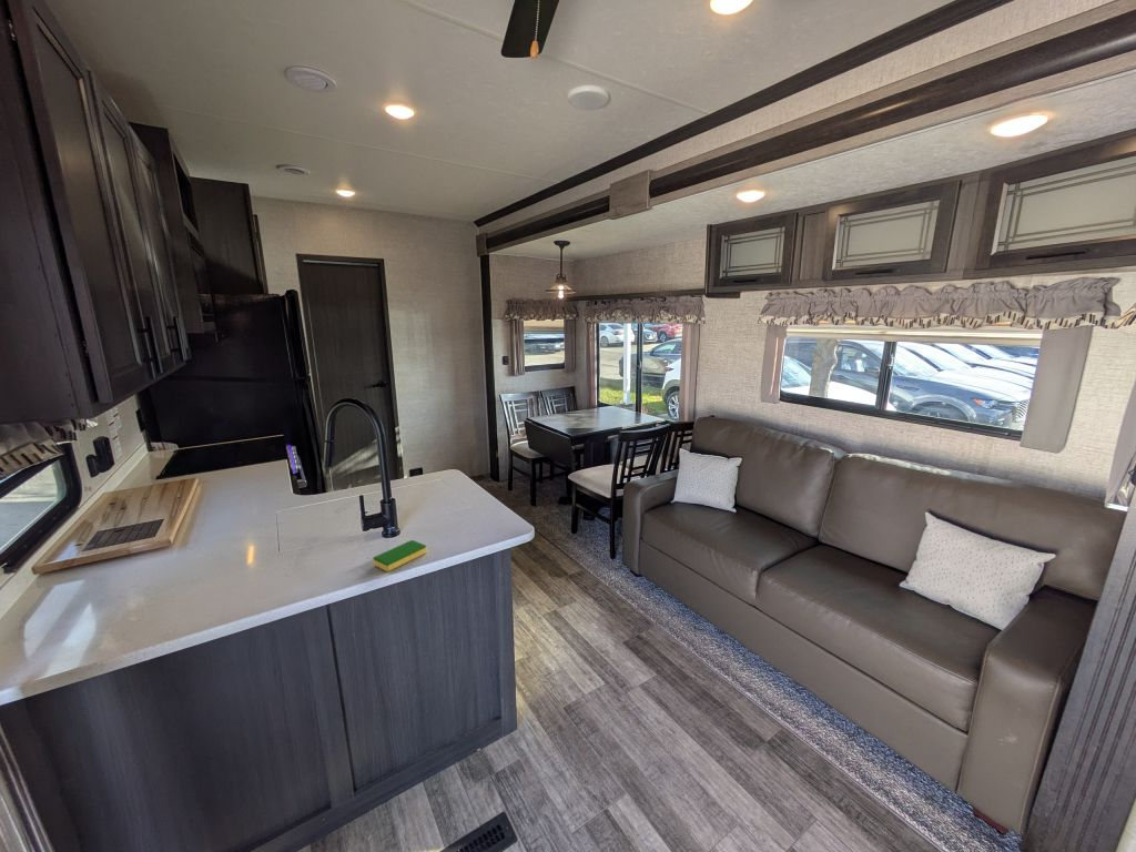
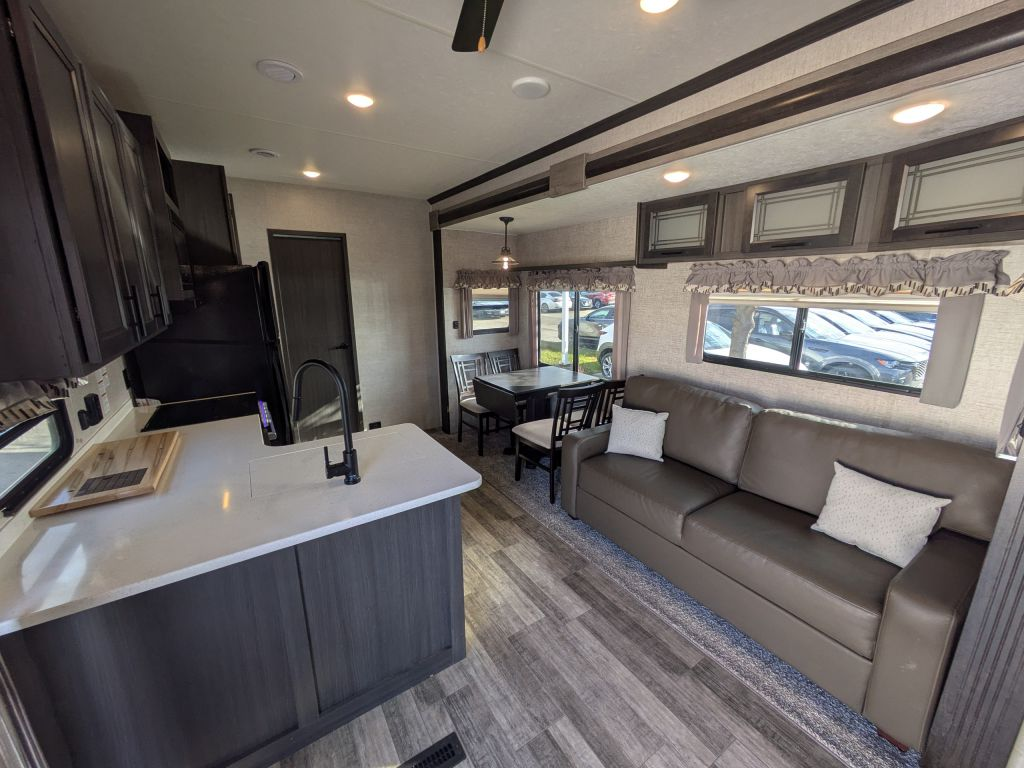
- dish sponge [372,539,428,572]
